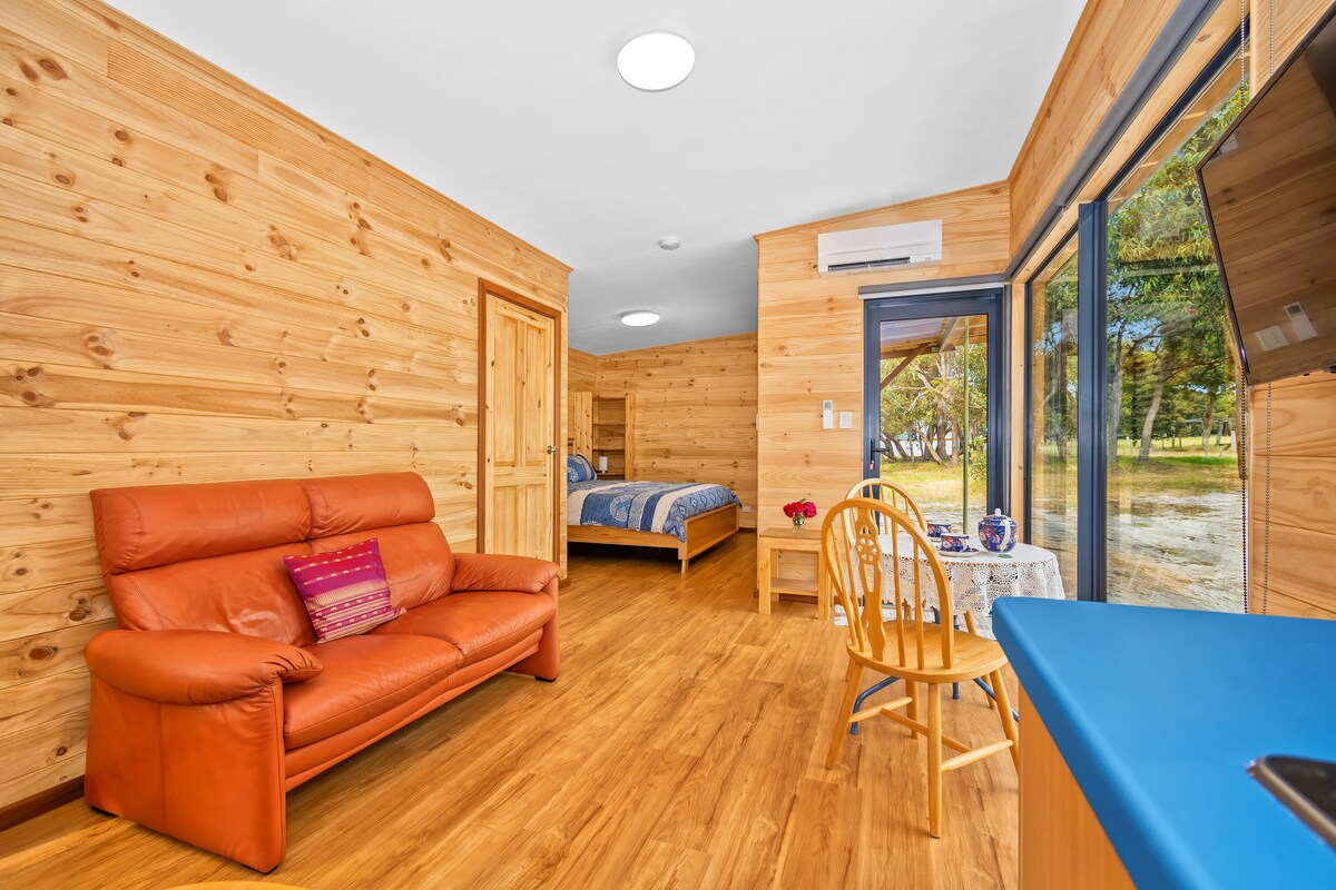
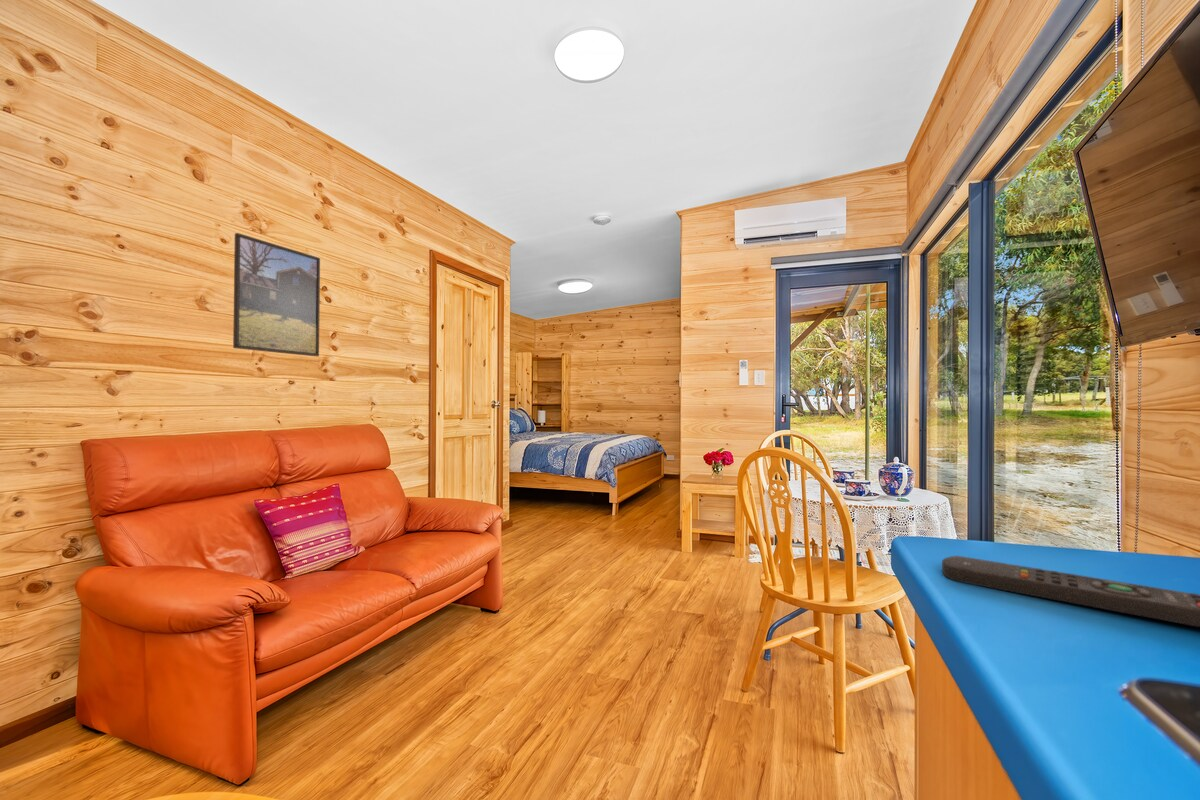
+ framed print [232,232,321,357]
+ remote control [941,555,1200,628]
